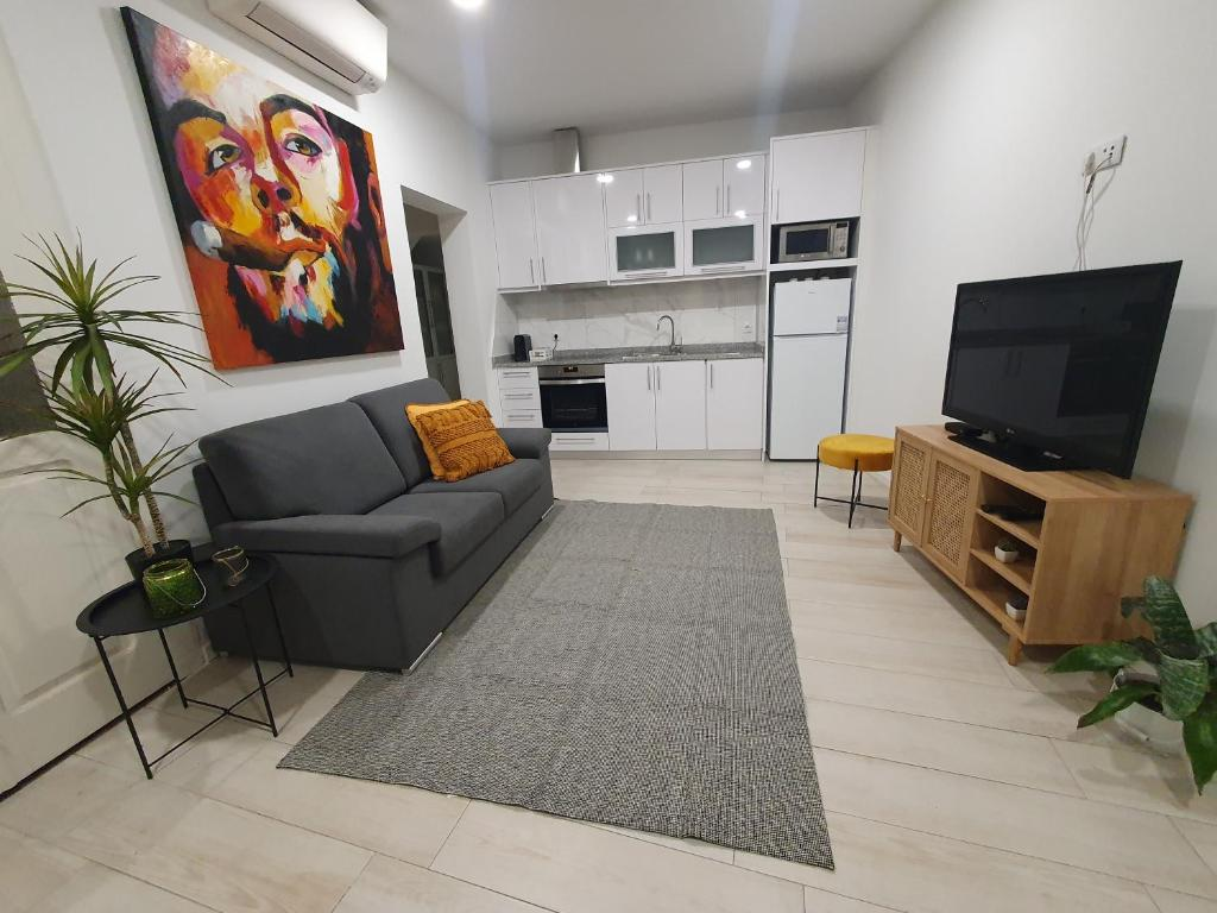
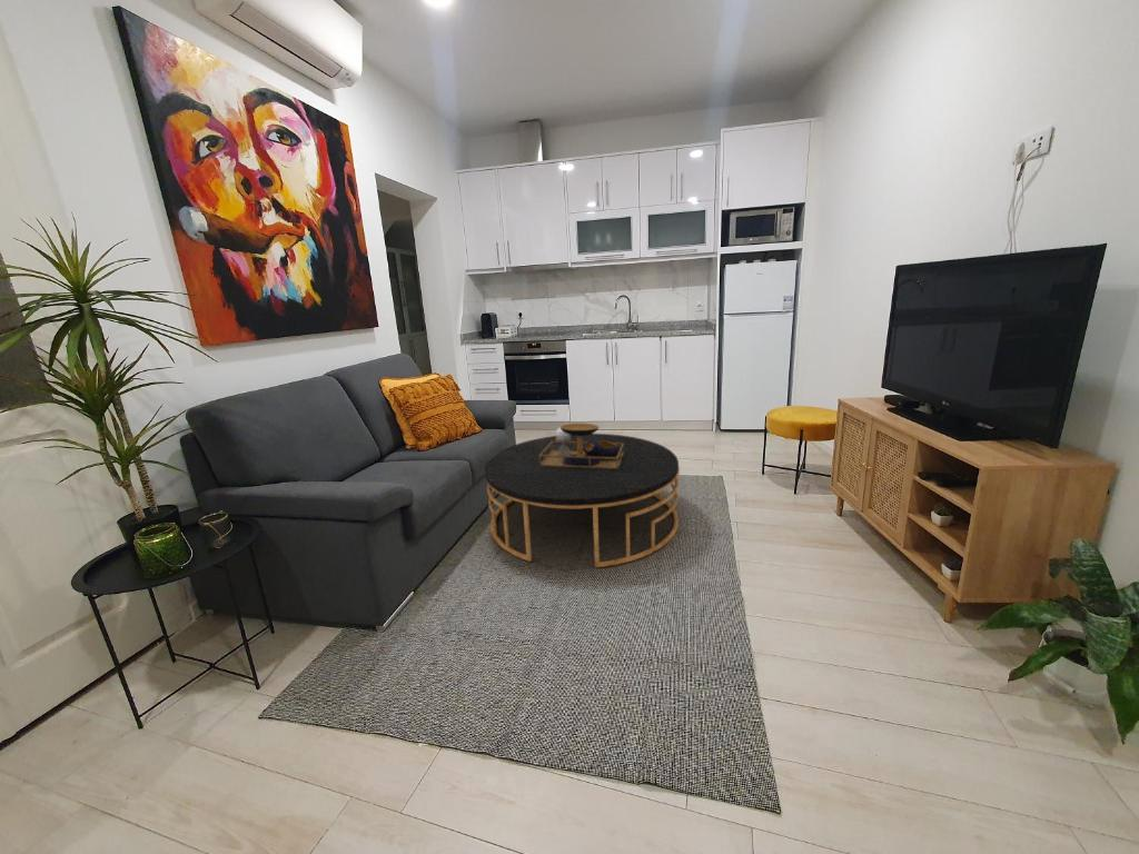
+ coffee table [483,423,681,568]
